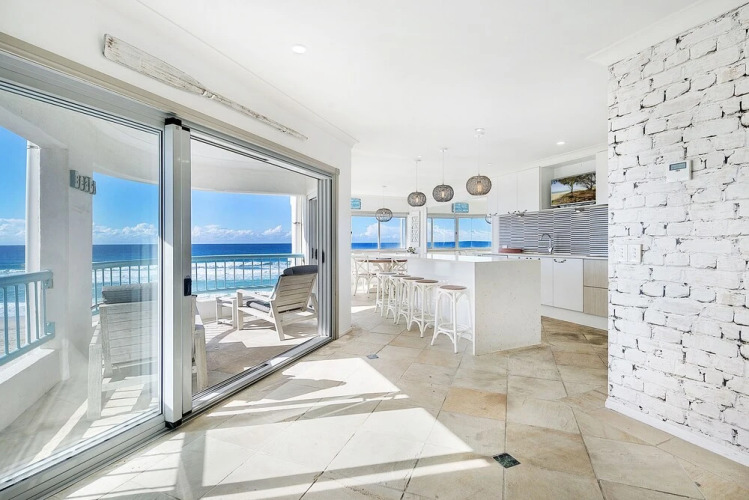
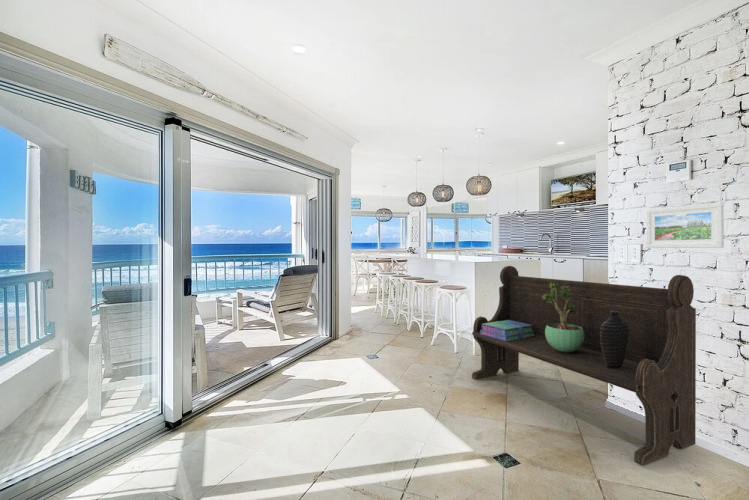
+ decorative vase [600,311,629,368]
+ bench [471,265,697,467]
+ stack of books [480,320,535,341]
+ potted plant [542,282,585,352]
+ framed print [645,202,725,249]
